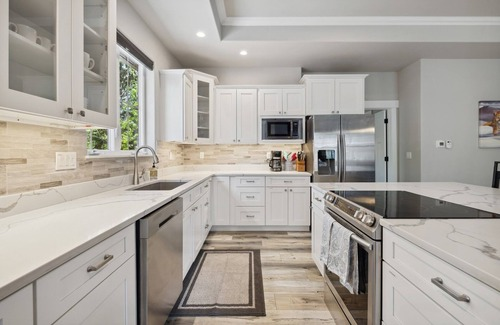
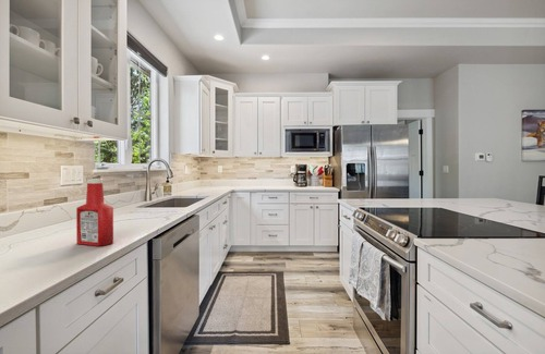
+ soap bottle [75,178,114,247]
